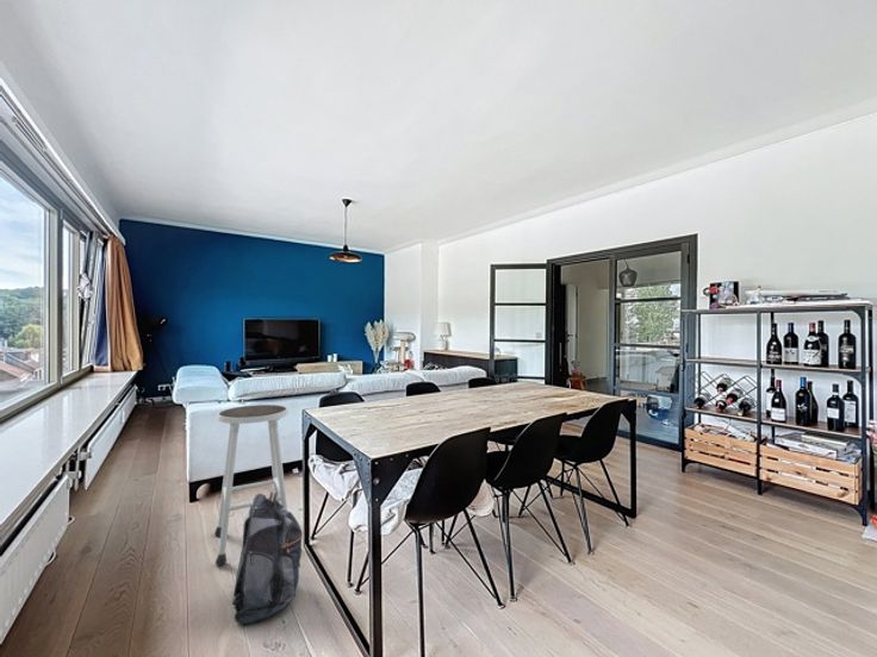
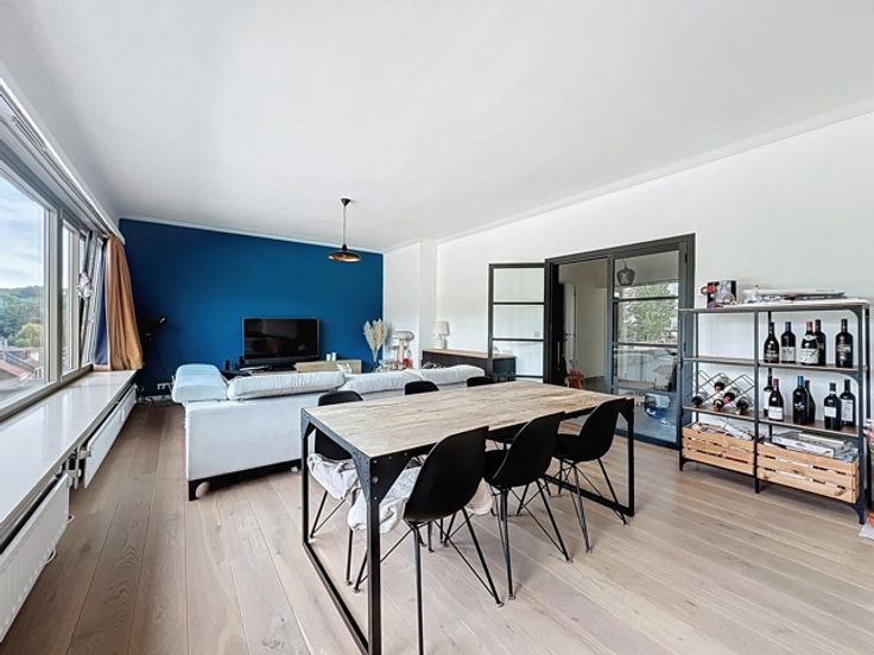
- backpack [231,490,304,627]
- stool [213,403,290,567]
